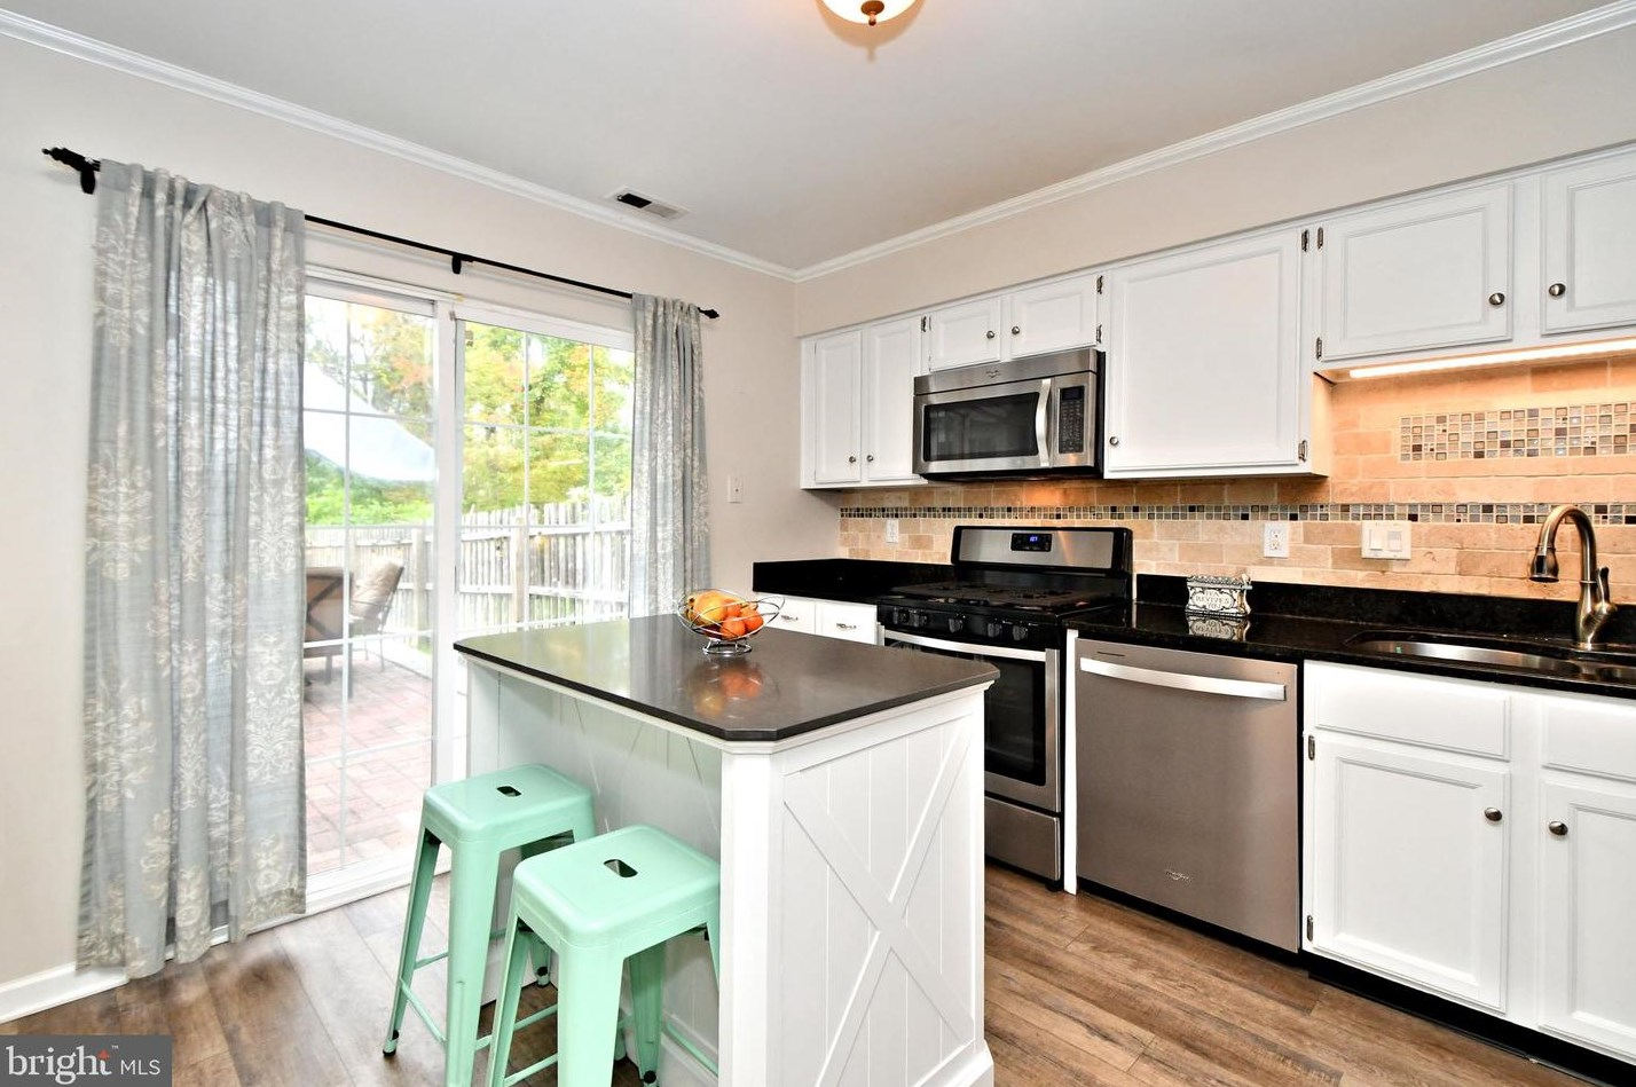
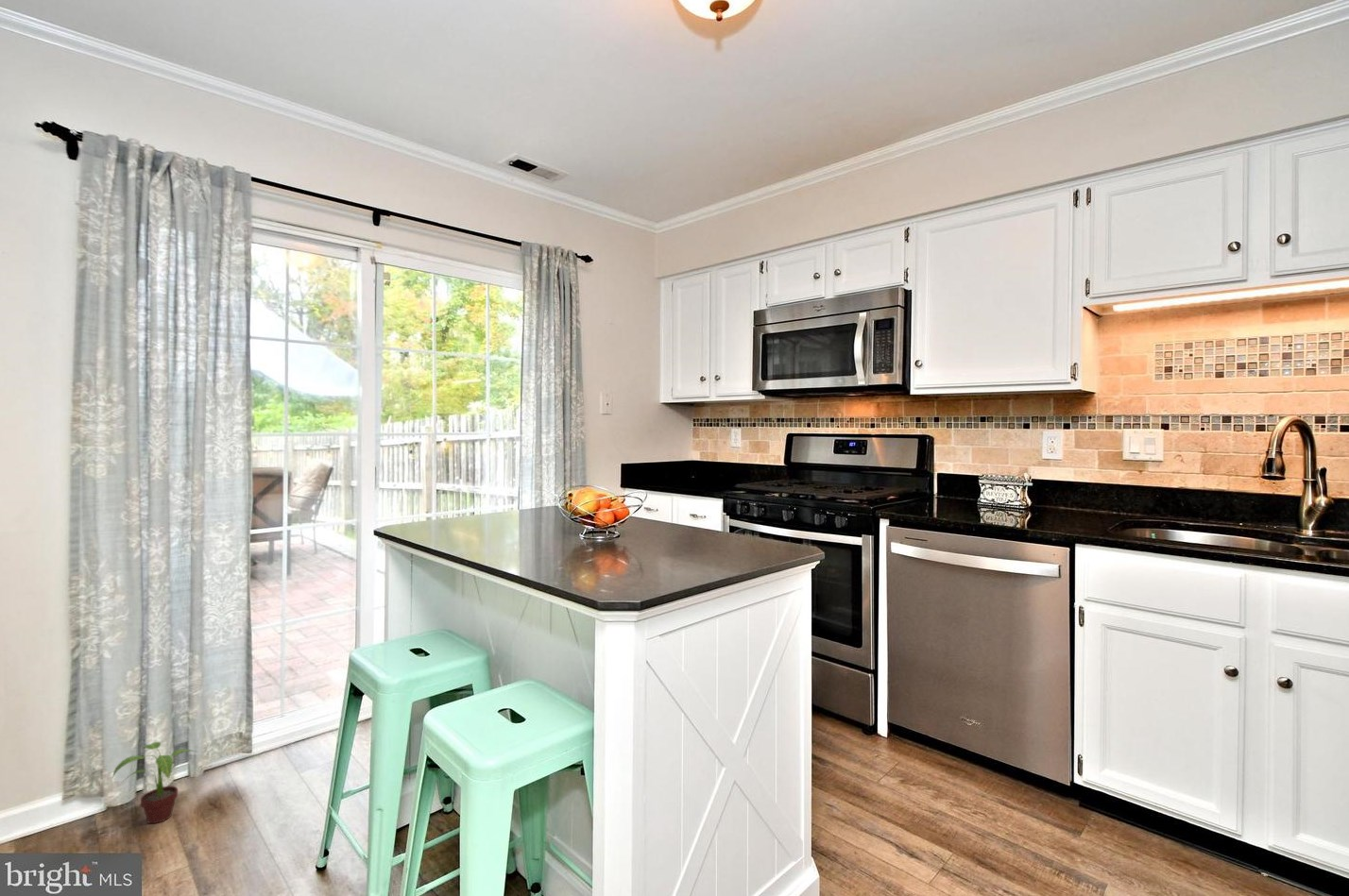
+ potted plant [111,741,196,824]
